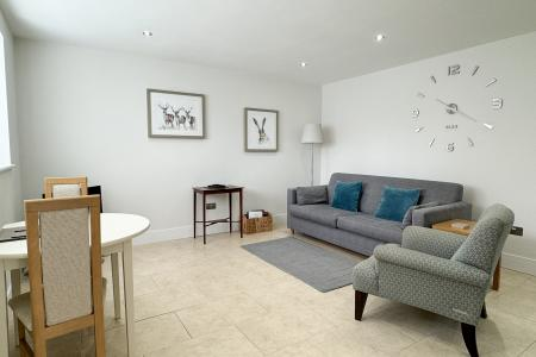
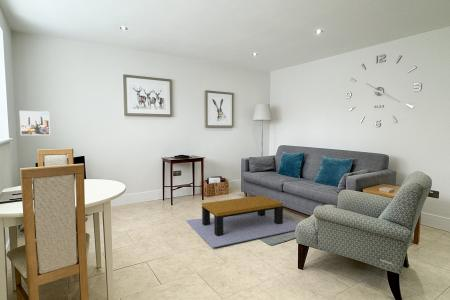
+ coffee table [185,195,298,249]
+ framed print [19,110,51,136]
